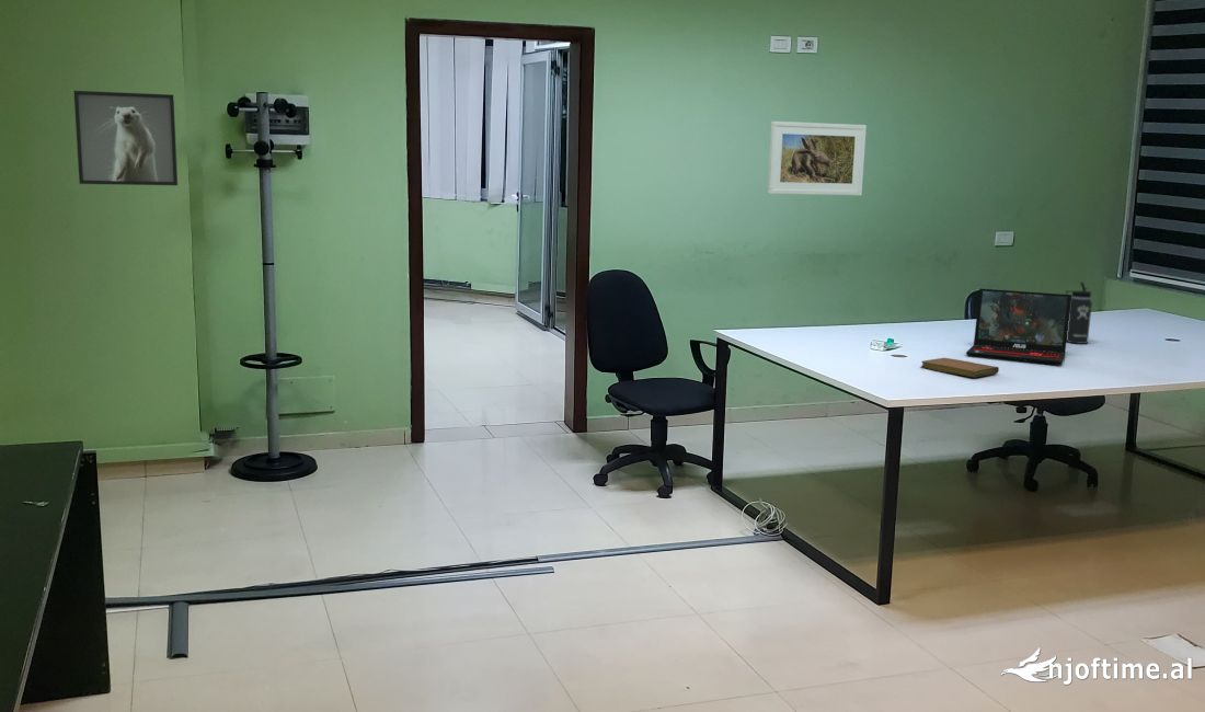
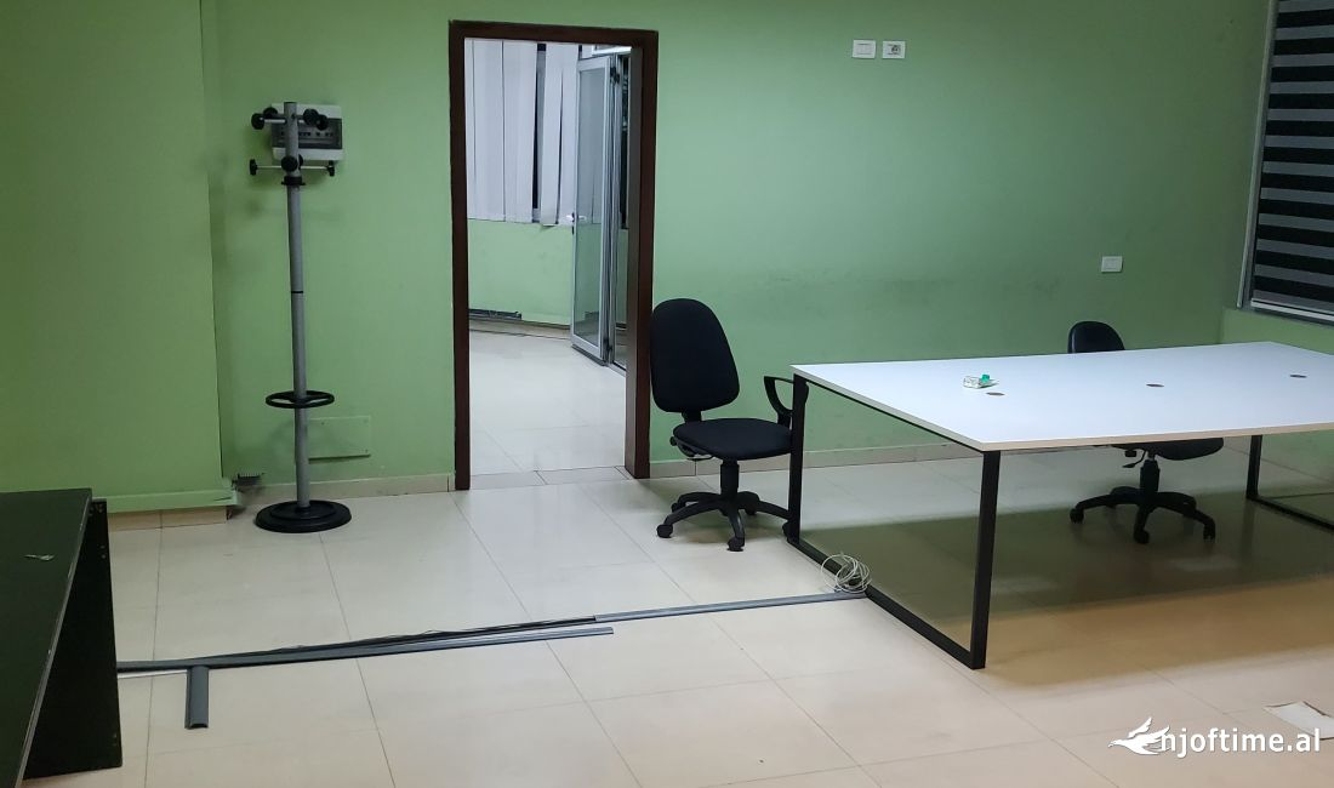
- laptop [965,287,1072,365]
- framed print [767,120,868,196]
- notebook [920,357,1000,379]
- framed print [72,90,179,186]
- thermos bottle [1065,282,1093,345]
